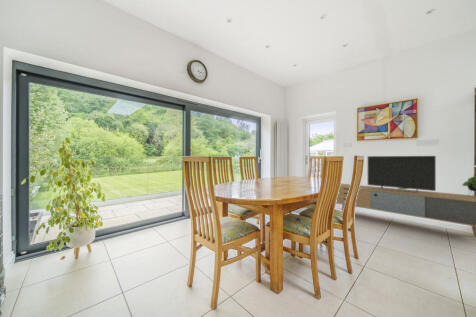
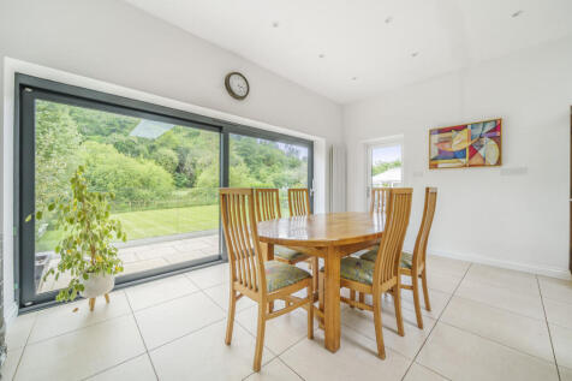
- media console [335,155,476,238]
